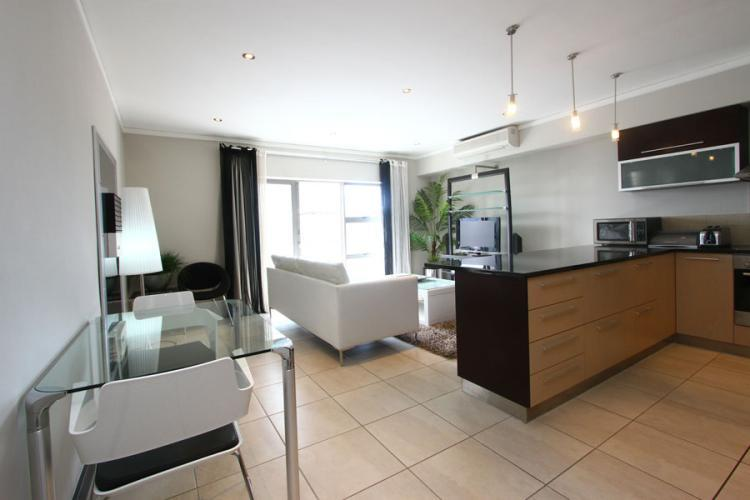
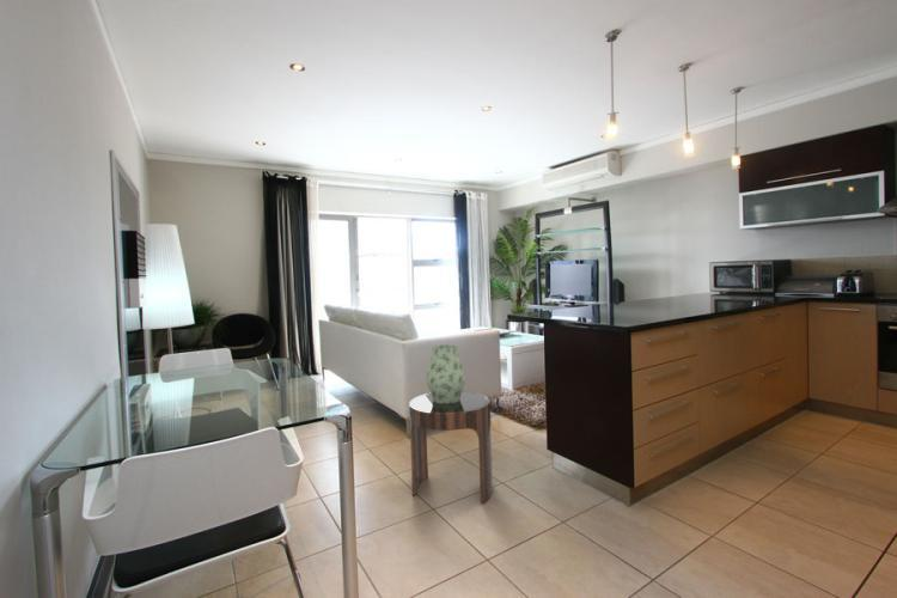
+ vase [426,343,466,403]
+ side table [408,390,494,505]
